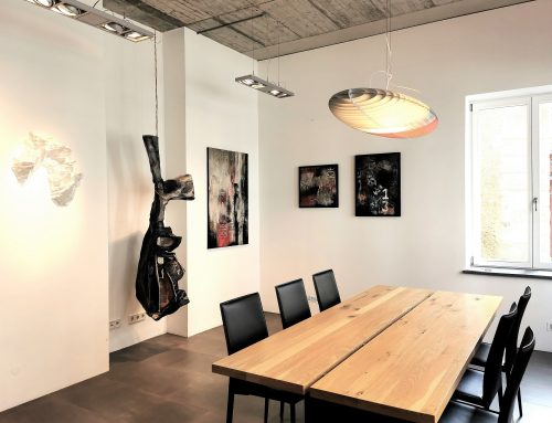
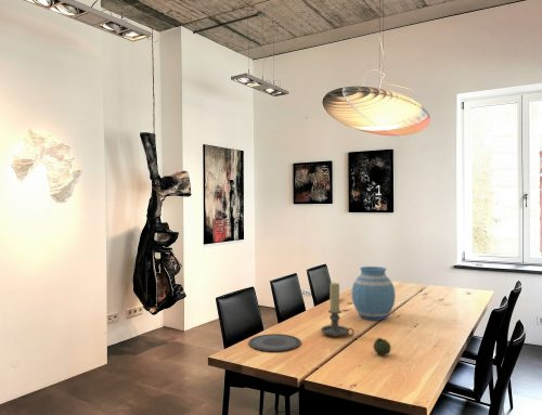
+ fruit [372,337,392,356]
+ candle holder [320,282,356,337]
+ vase [350,265,397,322]
+ plate [247,333,302,352]
